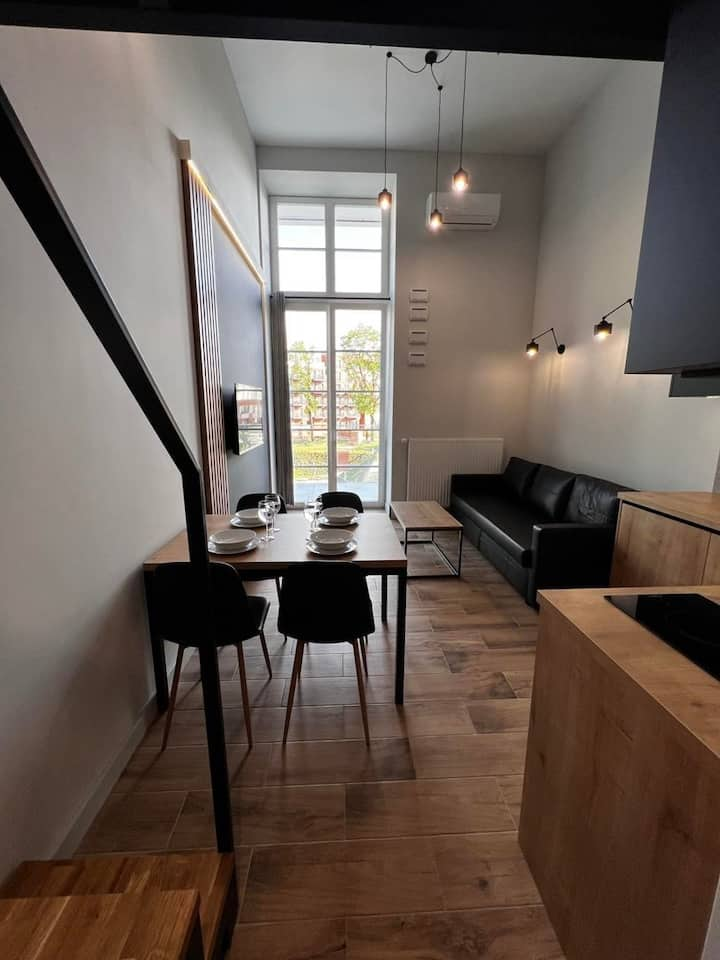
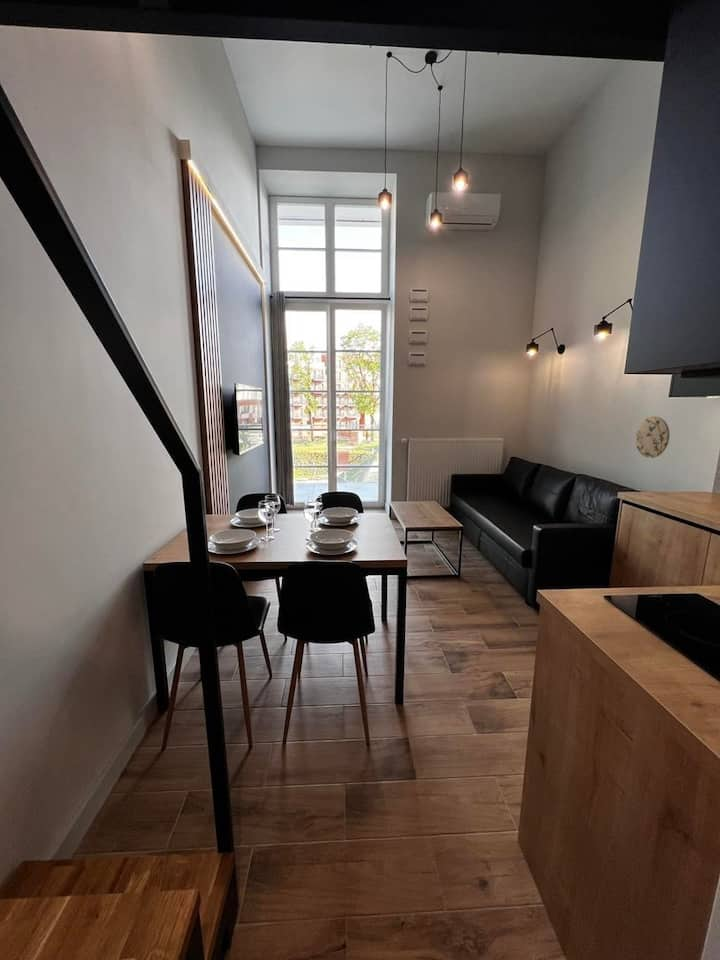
+ decorative plate [635,415,671,459]
